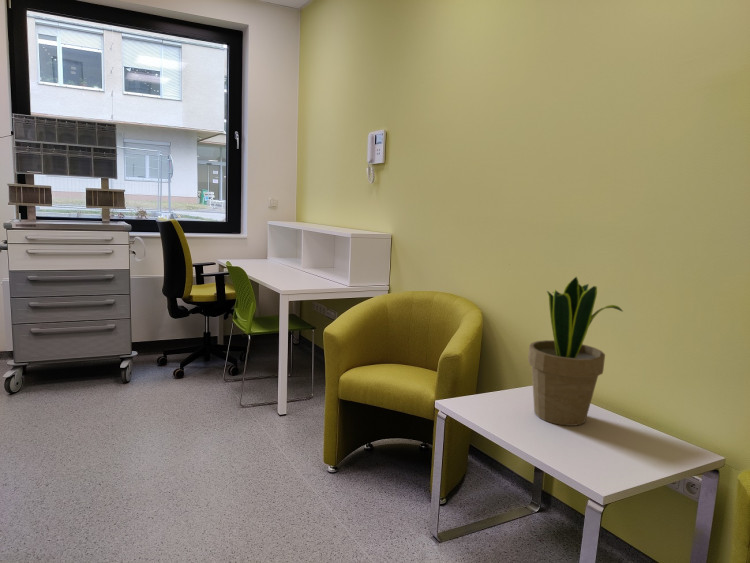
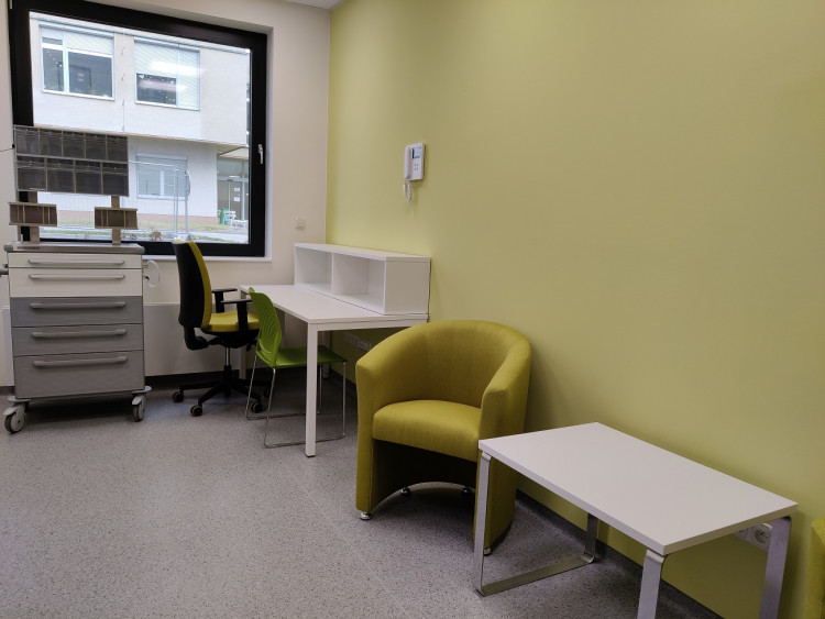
- potted plant [527,276,624,427]
